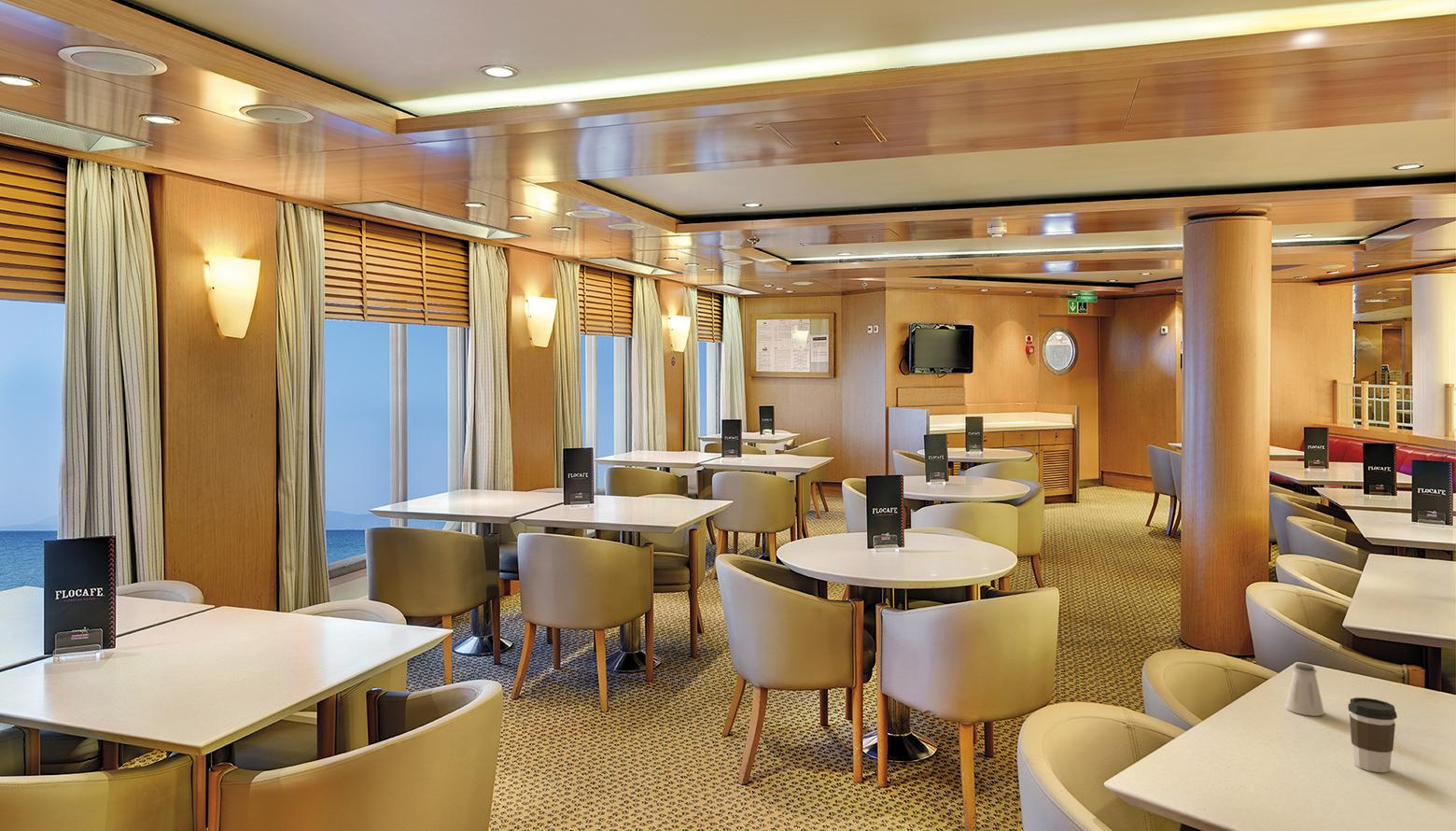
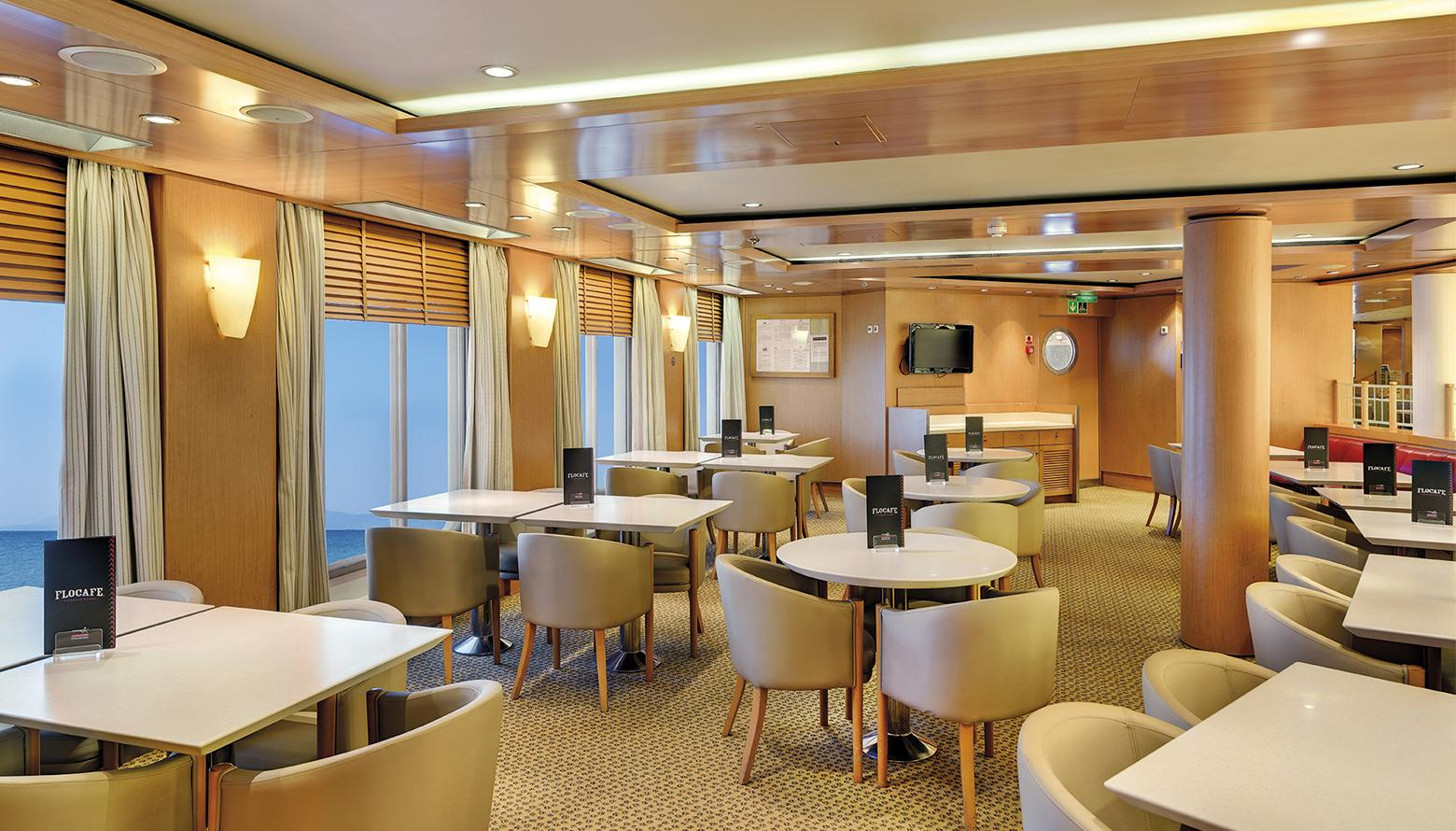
- saltshaker [1284,662,1325,717]
- coffee cup [1347,697,1398,773]
